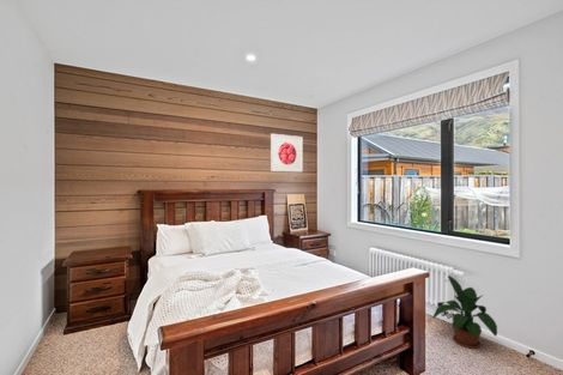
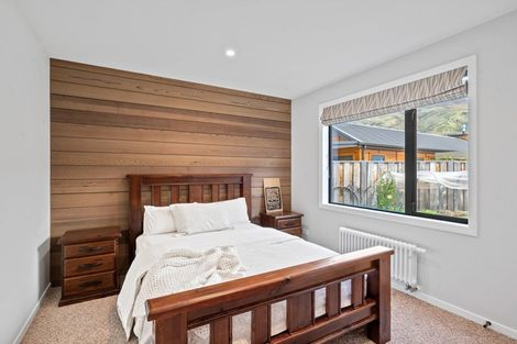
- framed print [270,133,304,174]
- potted plant [431,274,498,350]
